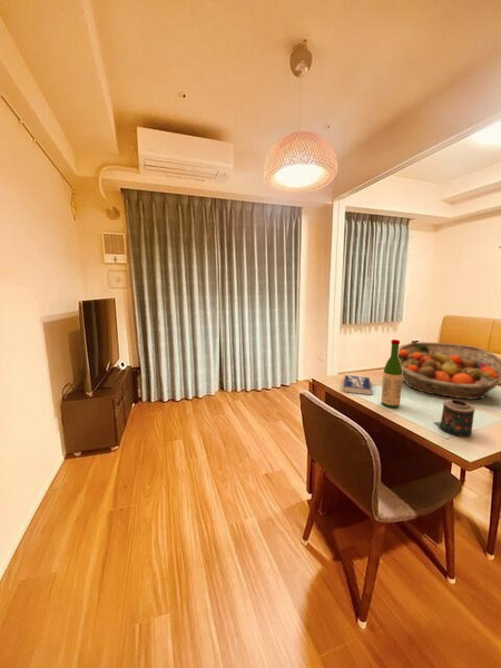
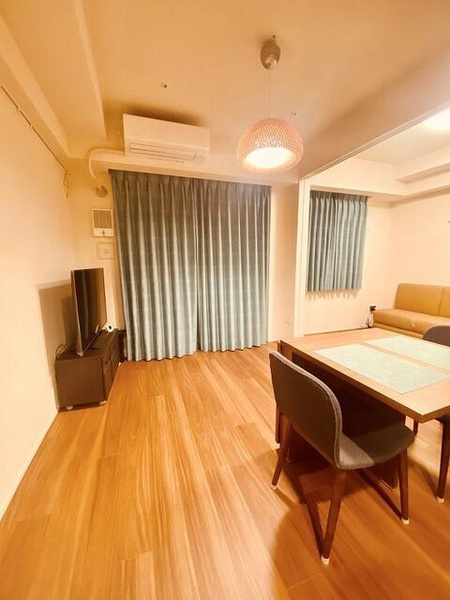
- wine bottle [381,338,403,409]
- book [343,372,373,396]
- candle [433,399,475,438]
- fruit basket [397,341,501,401]
